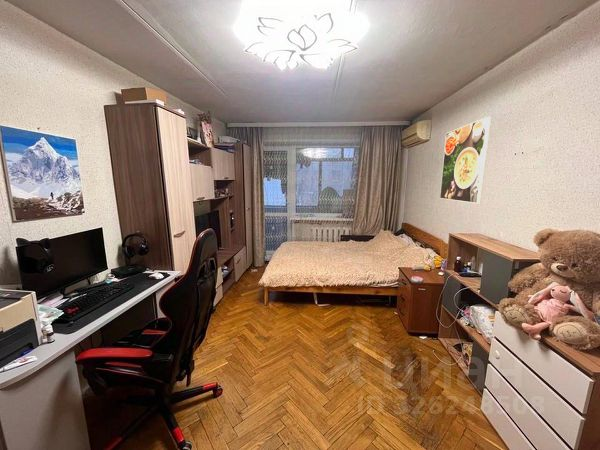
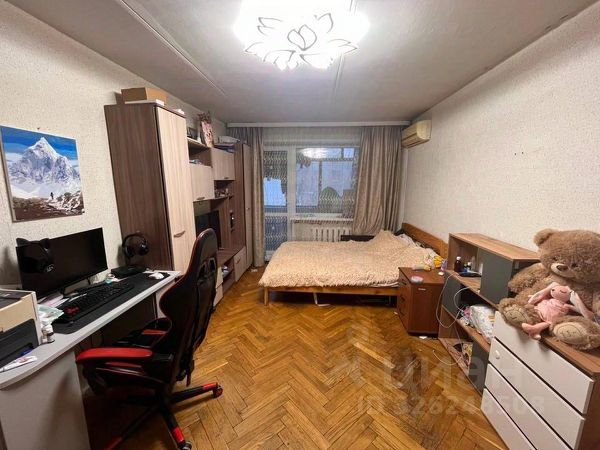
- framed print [439,116,492,204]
